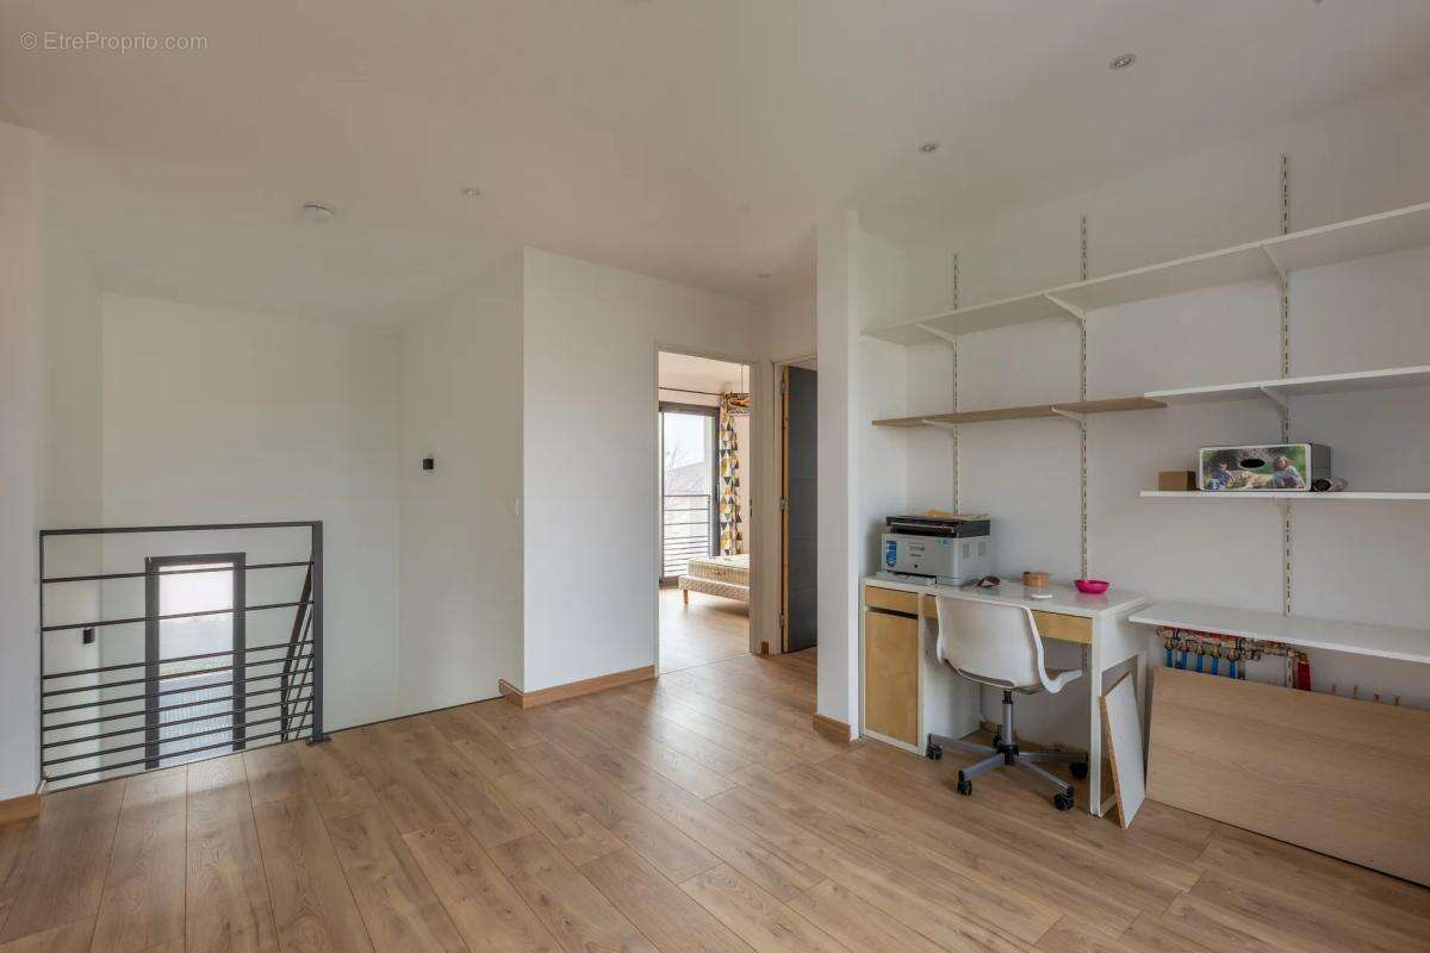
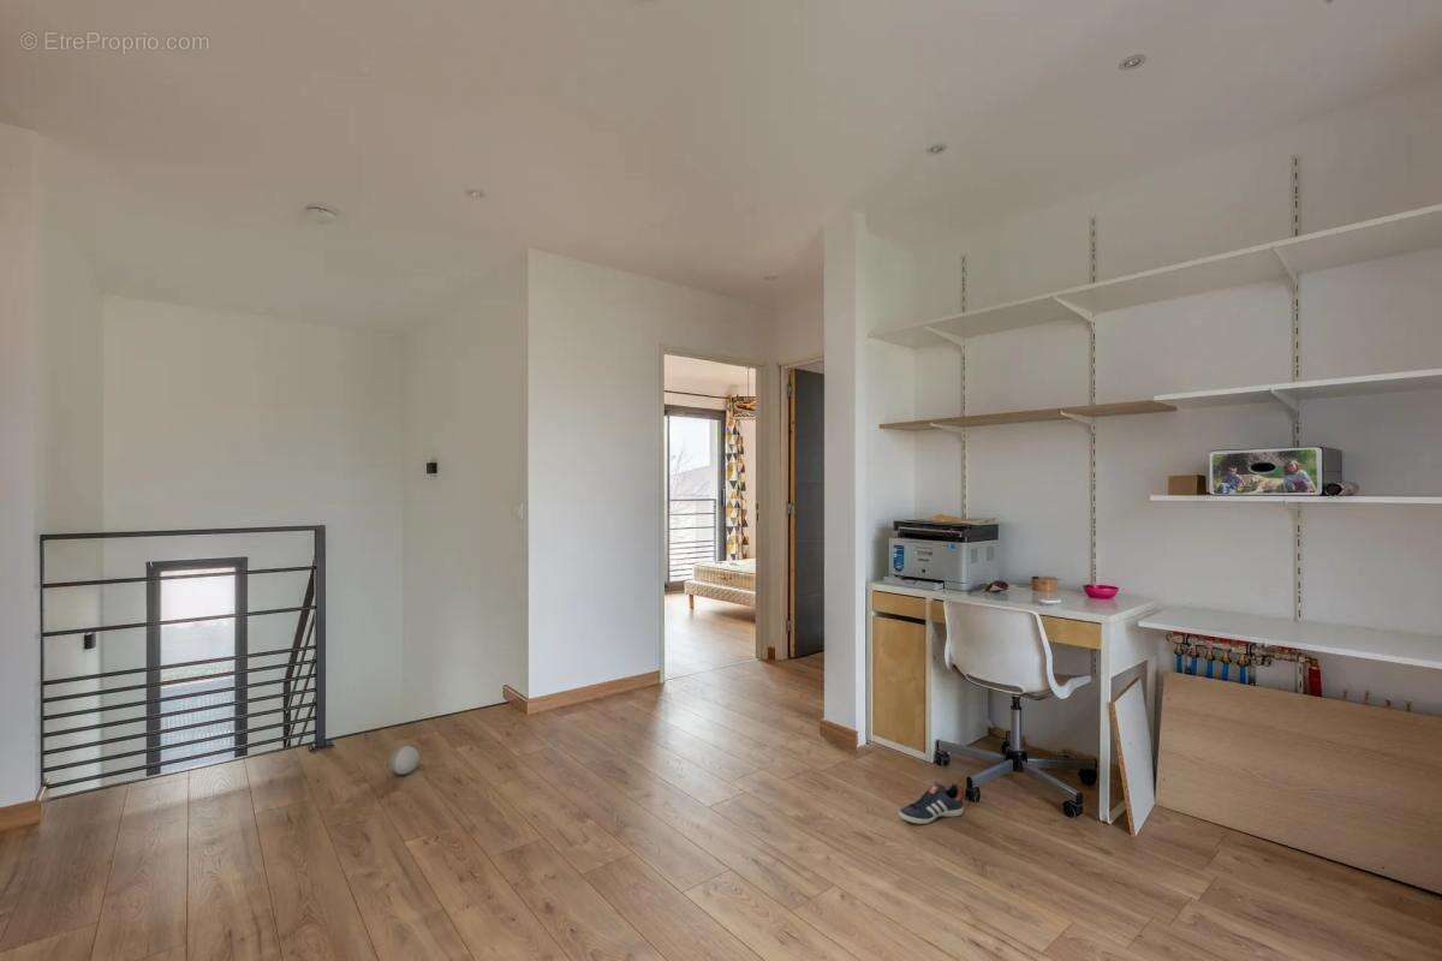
+ ball [388,745,421,776]
+ sneaker [898,781,965,825]
